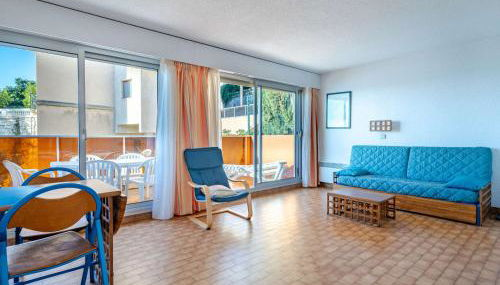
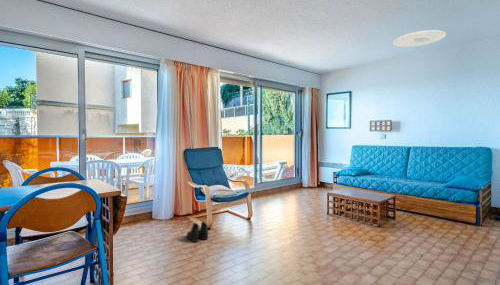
+ boots [186,221,209,243]
+ ceiling light [393,29,447,48]
